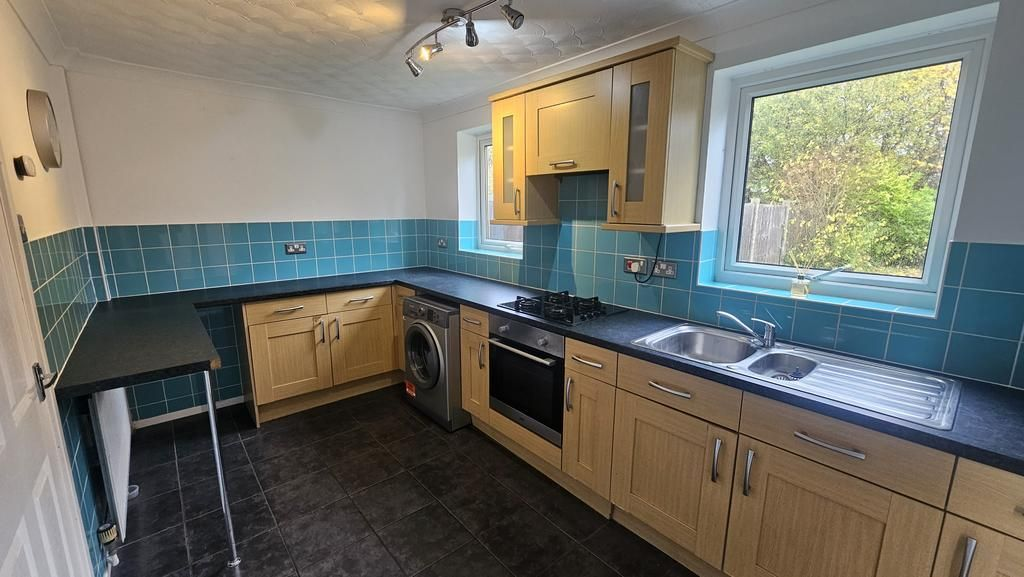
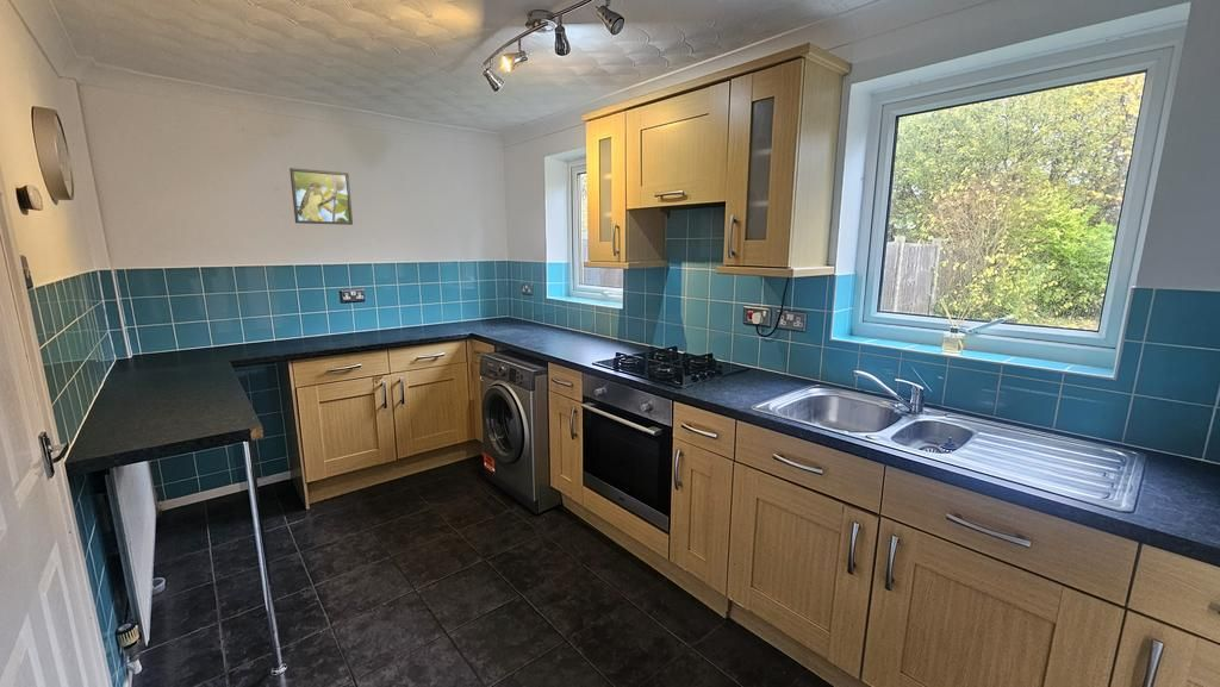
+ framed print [288,167,354,226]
